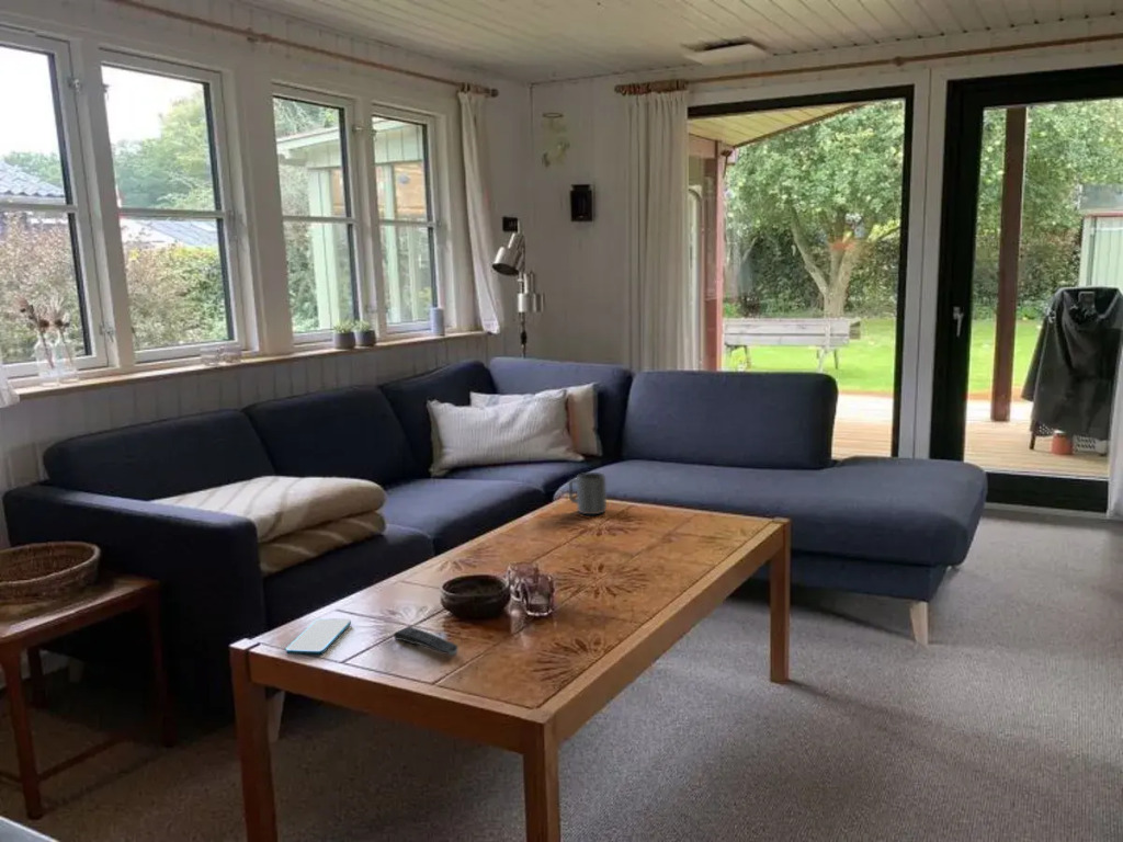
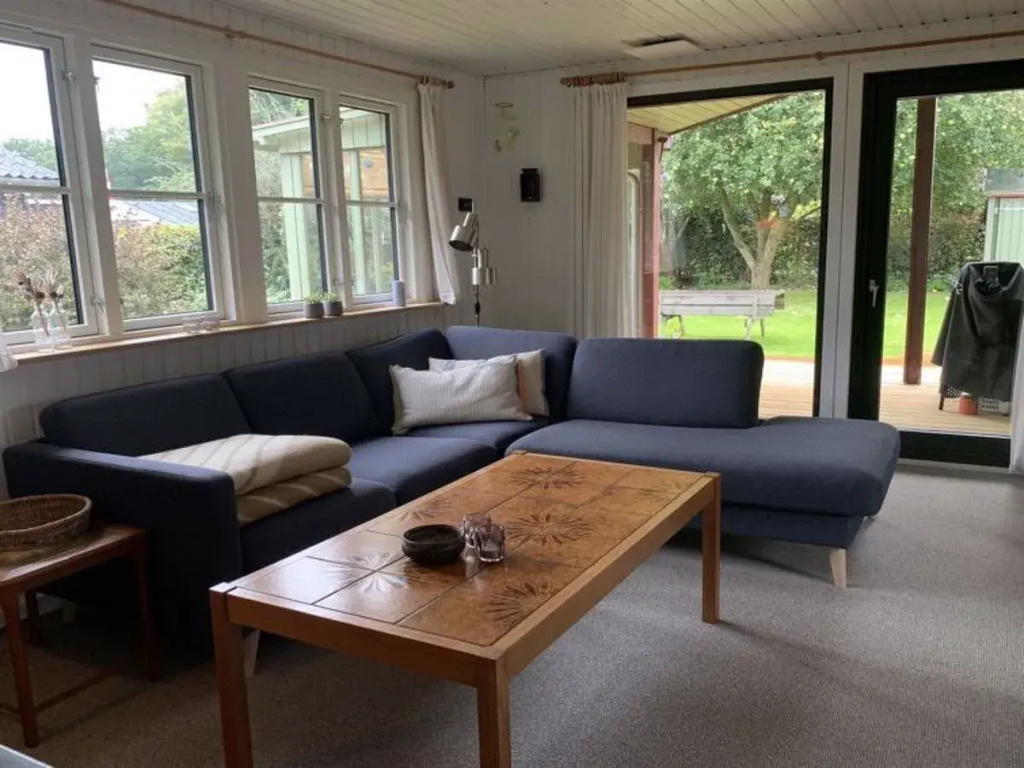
- remote control [393,626,460,657]
- mug [568,471,608,515]
- smartphone [285,617,352,656]
